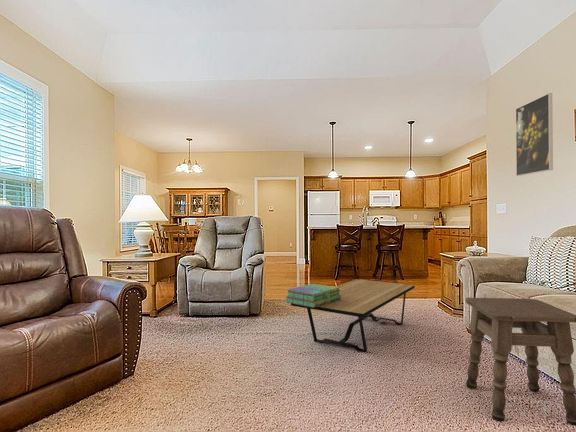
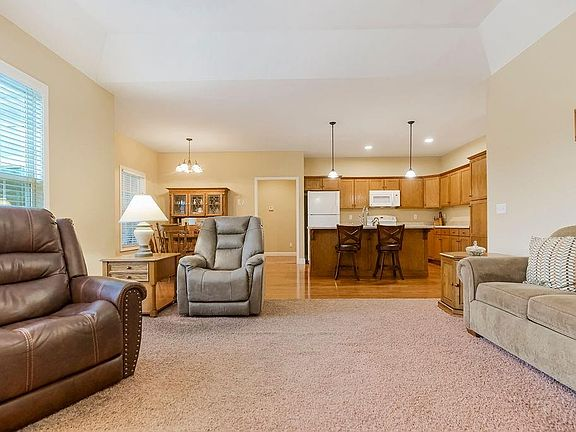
- stack of books [285,283,341,308]
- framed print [515,92,554,177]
- coffee table [290,278,416,354]
- side table [464,297,576,427]
